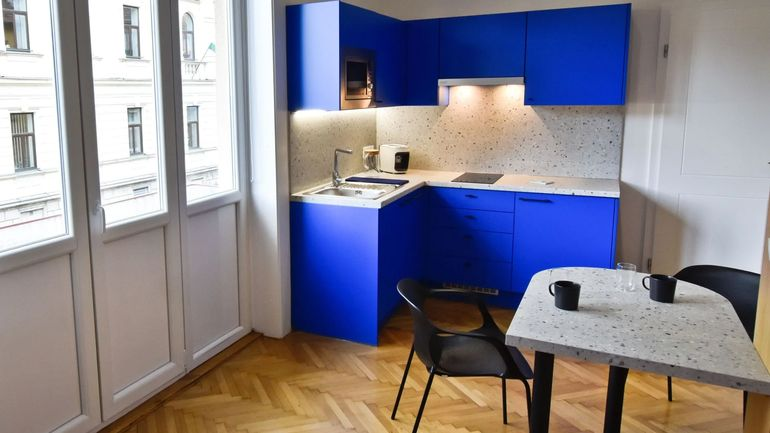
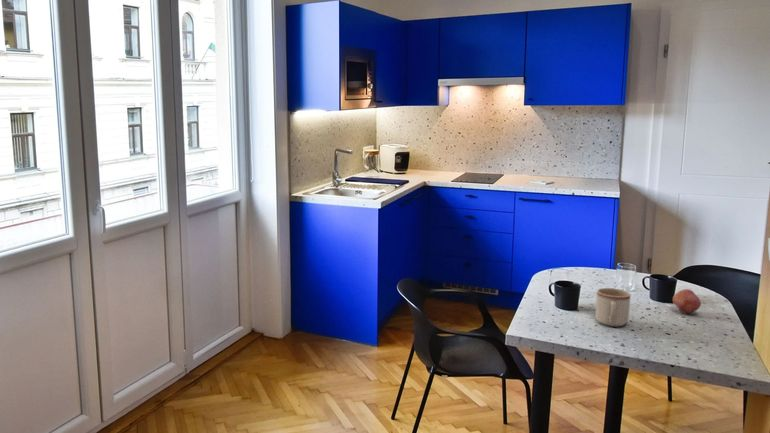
+ mug [595,287,632,327]
+ fruit [672,288,702,314]
